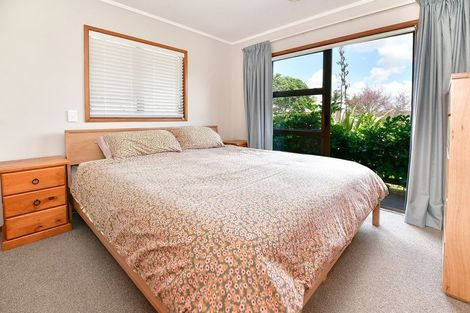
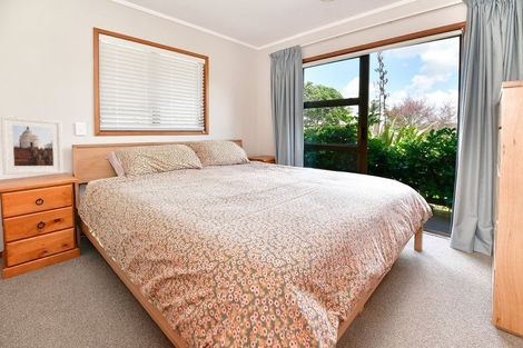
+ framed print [0,115,65,176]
